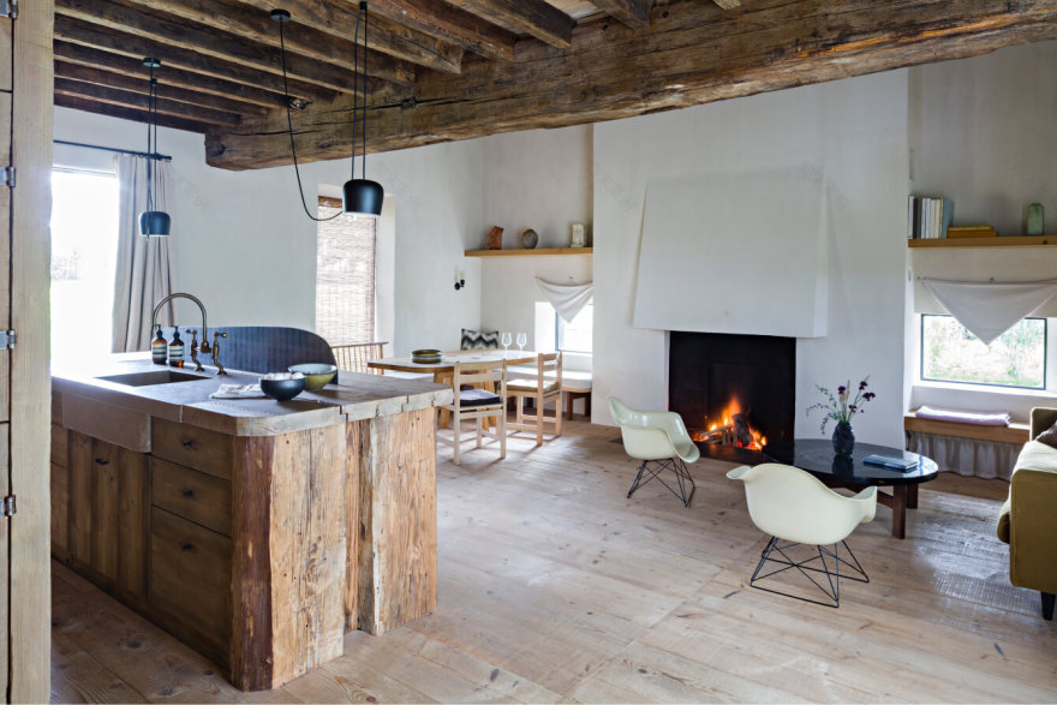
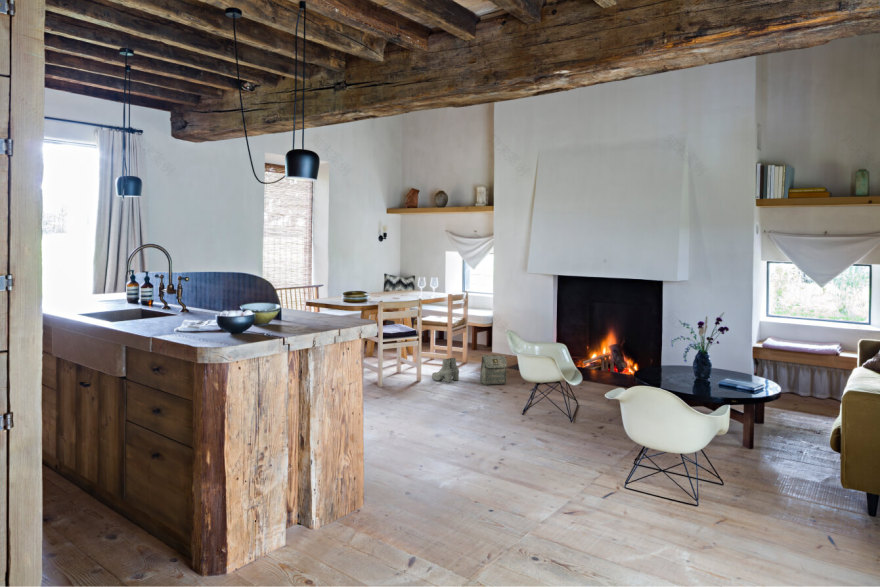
+ bag [479,354,508,386]
+ boots [431,357,460,383]
